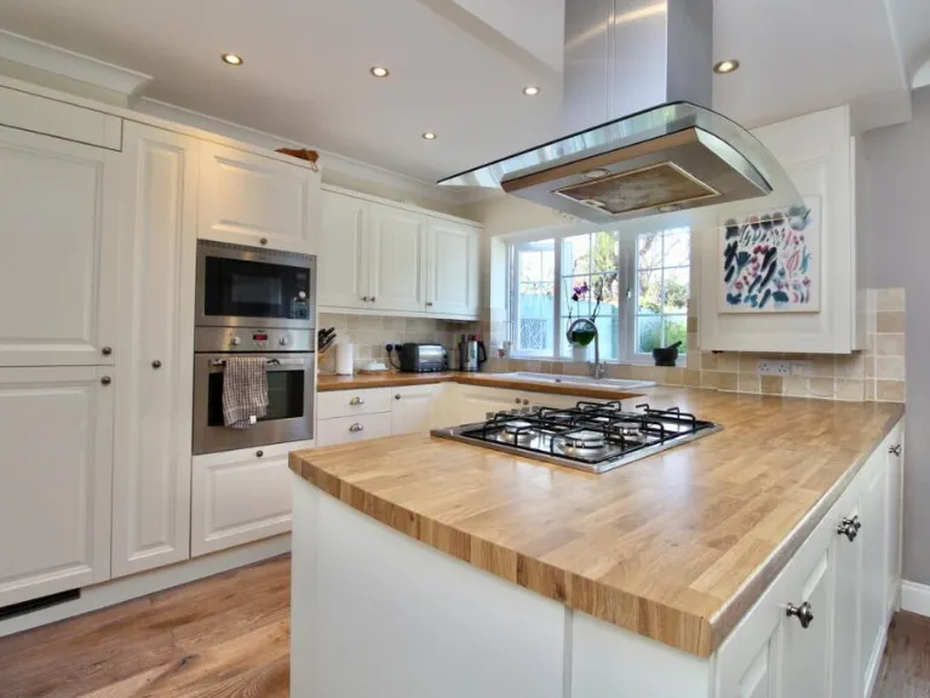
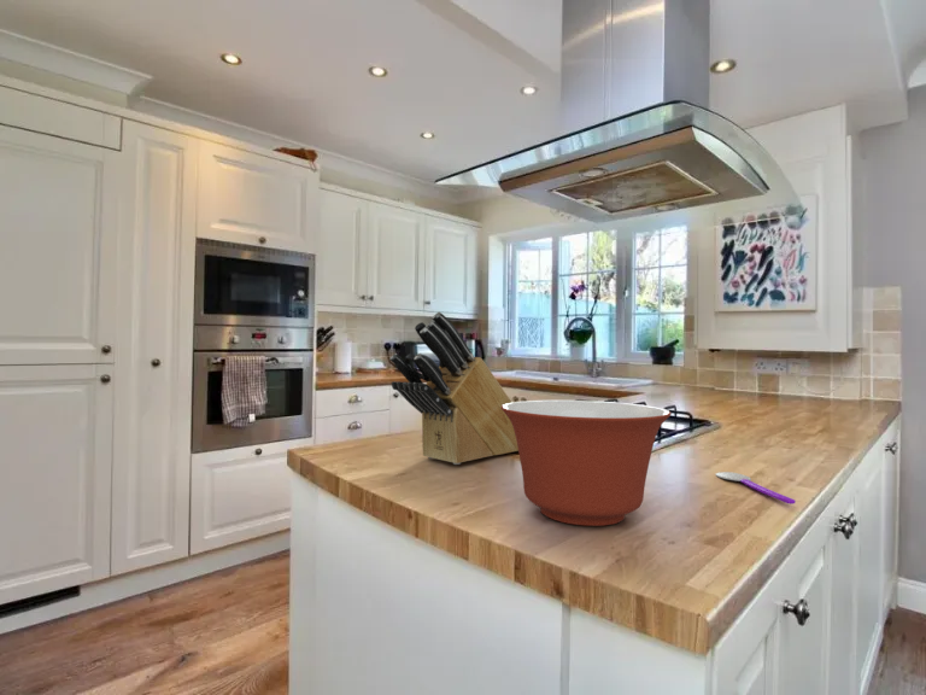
+ spoon [715,471,797,506]
+ knife block [389,311,518,466]
+ mixing bowl [502,399,673,527]
